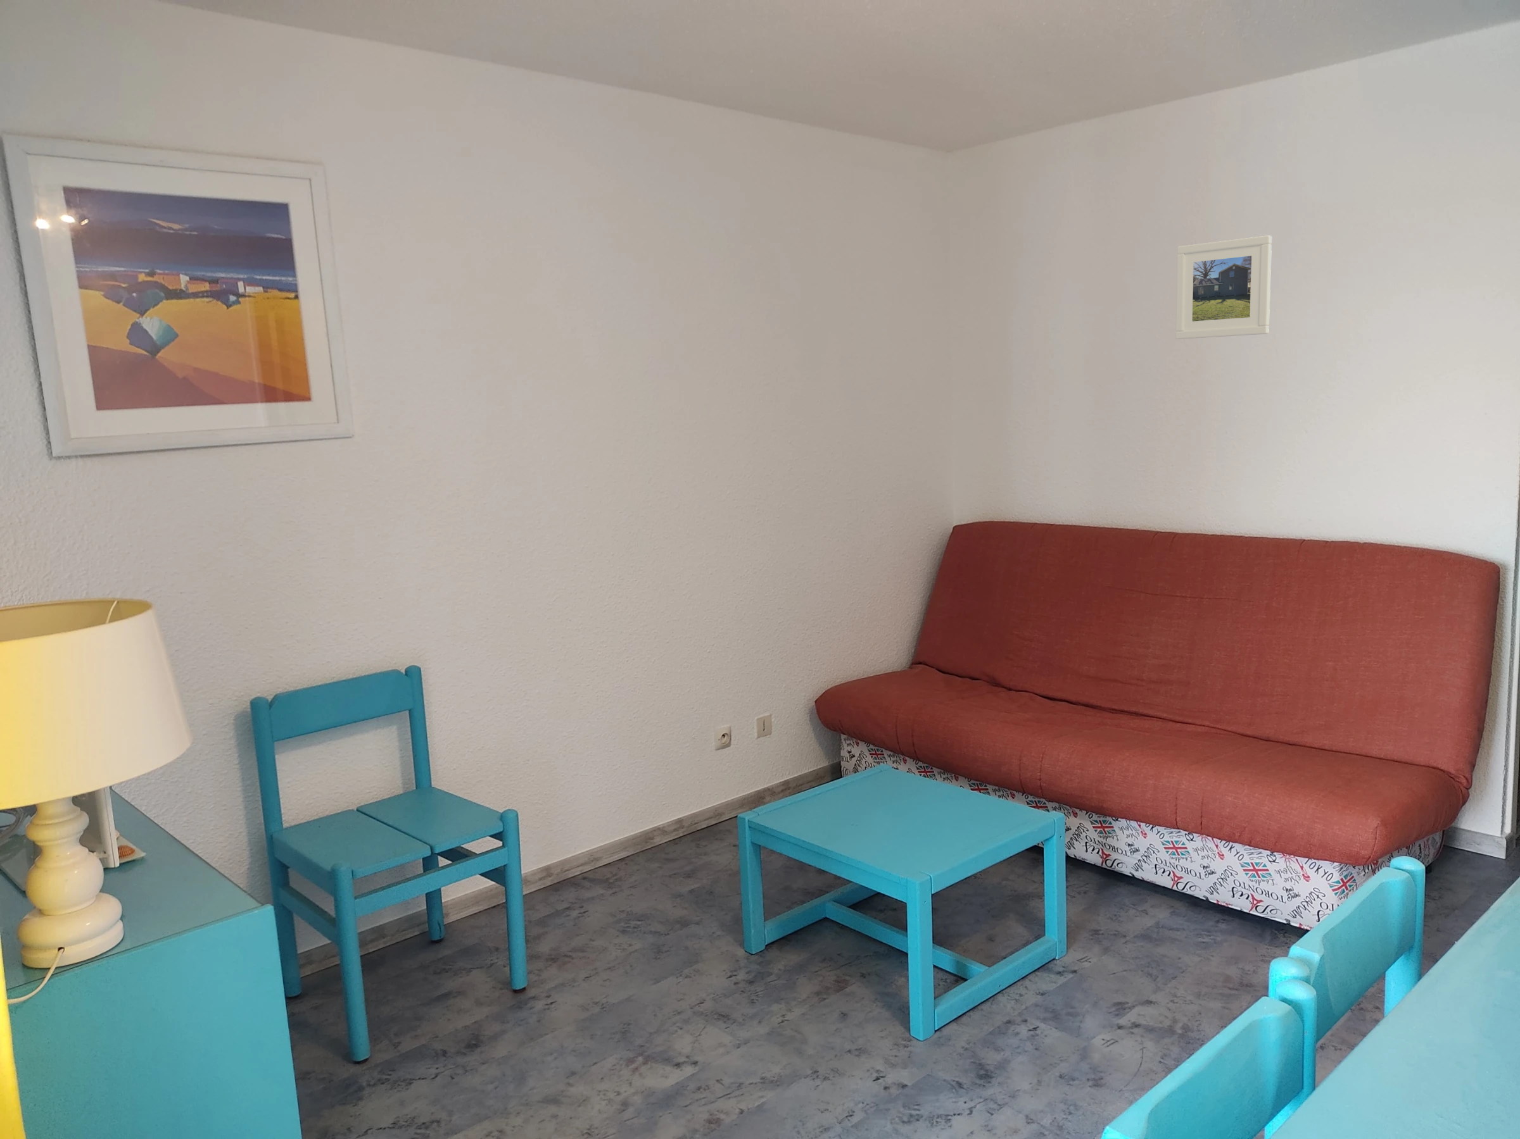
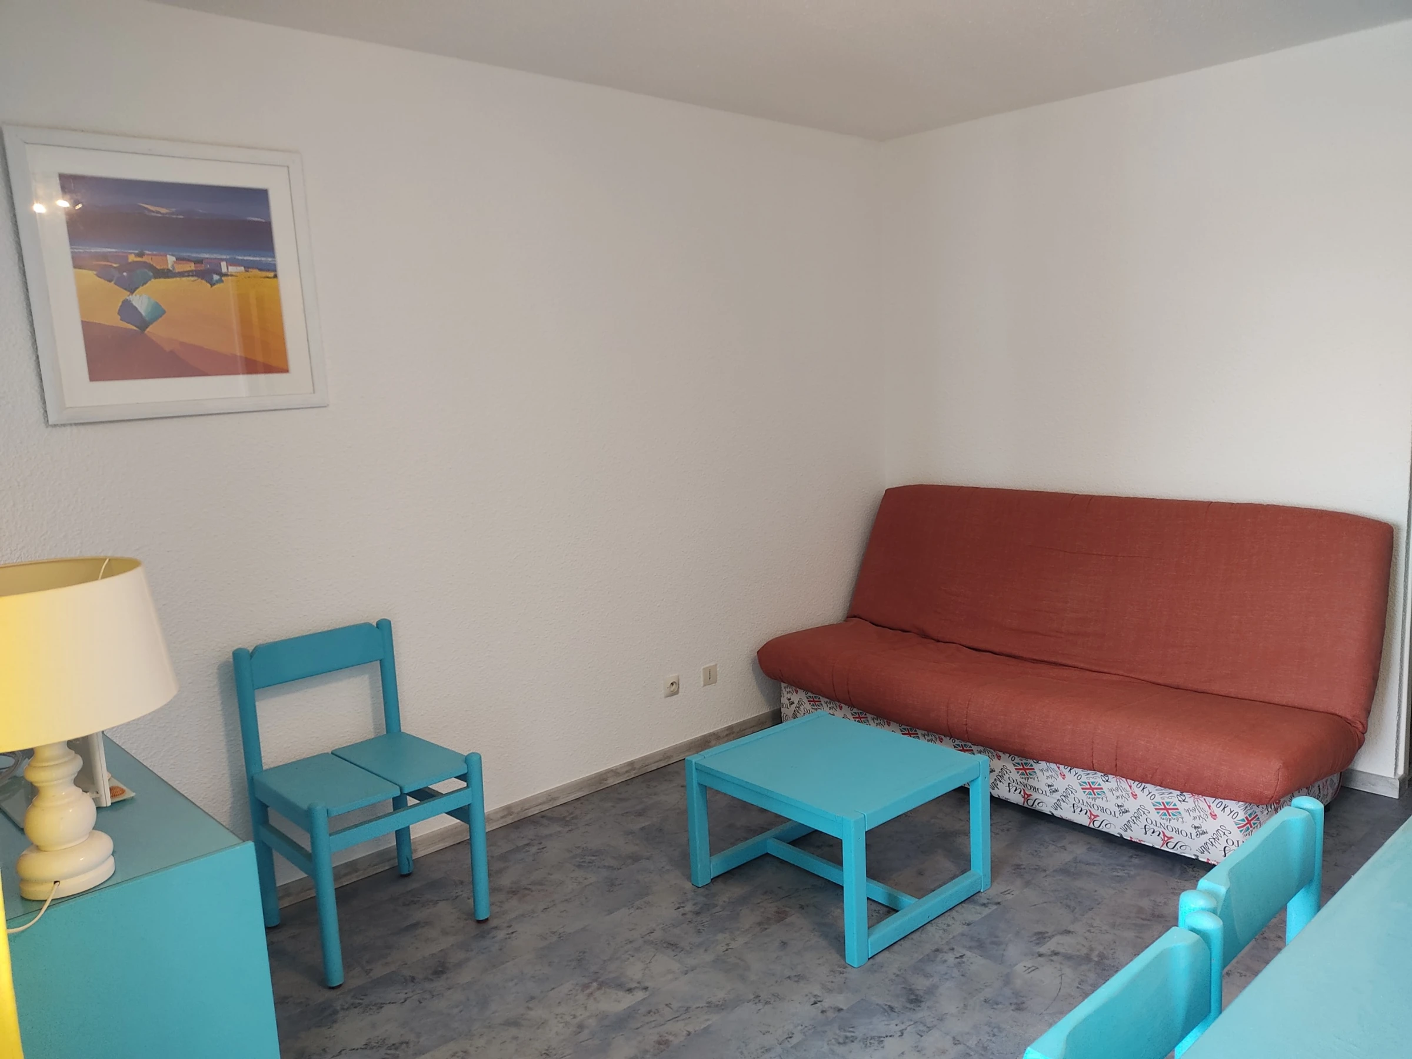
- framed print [1175,234,1272,340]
